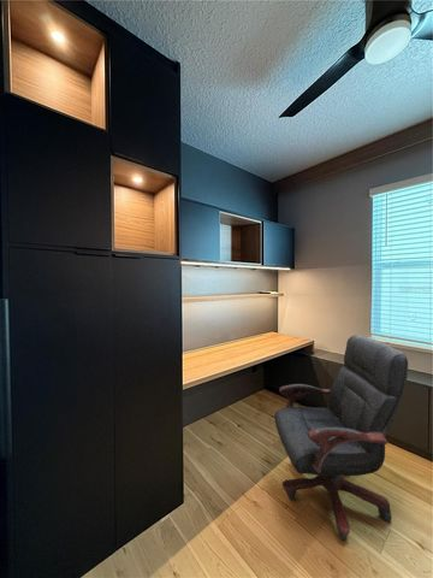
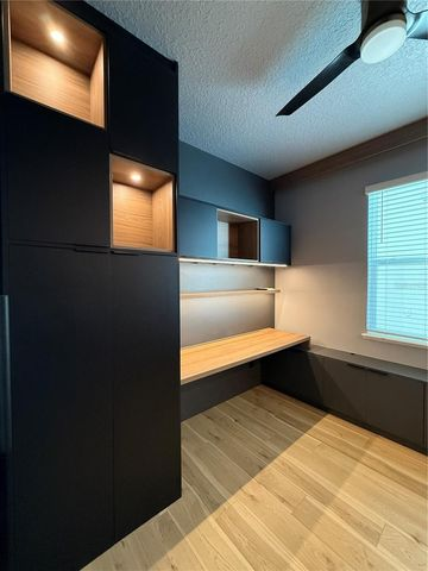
- office chair [273,334,409,541]
